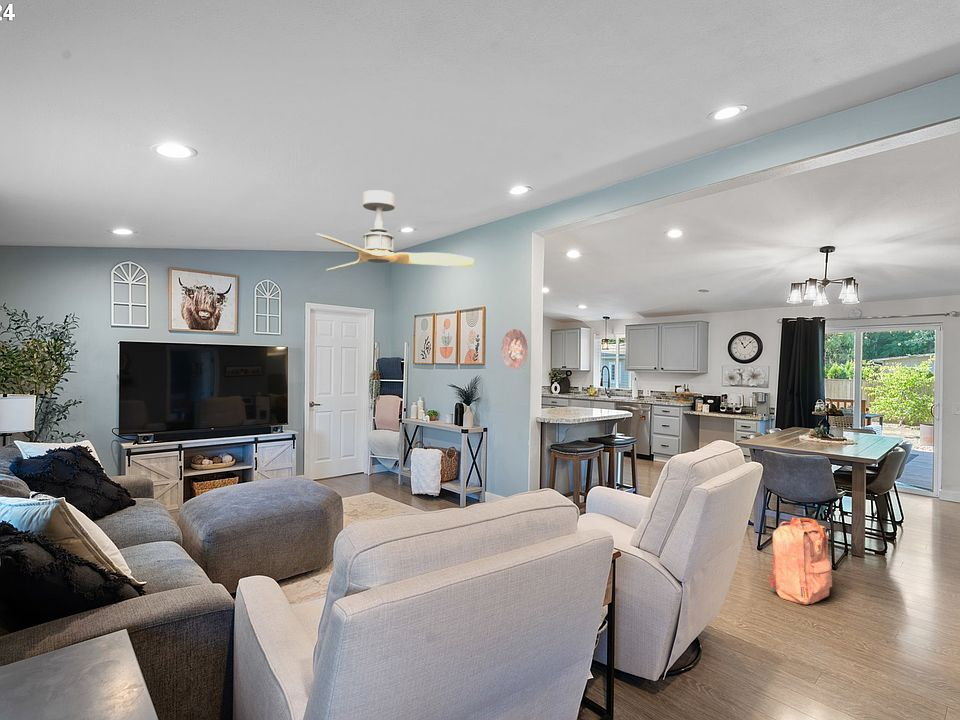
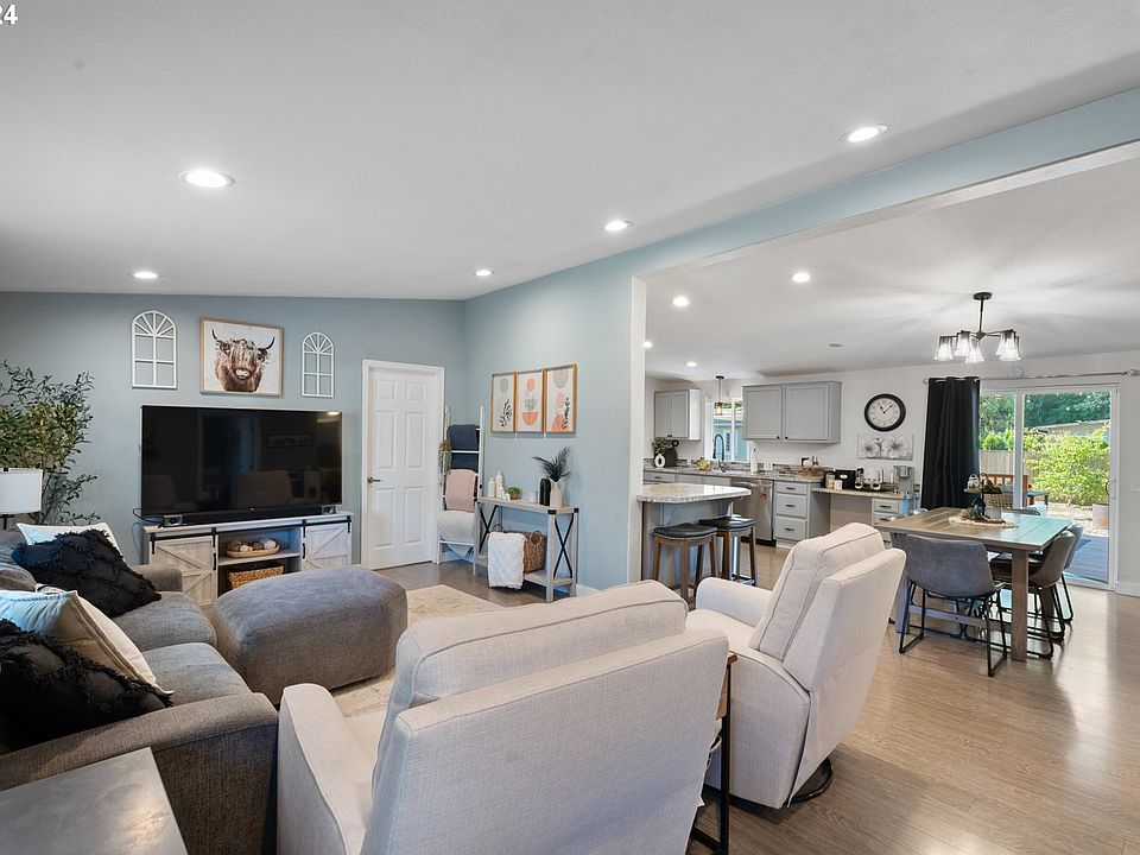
- backpack [767,517,833,605]
- decorative plate [501,328,529,370]
- ceiling fan [315,189,475,271]
